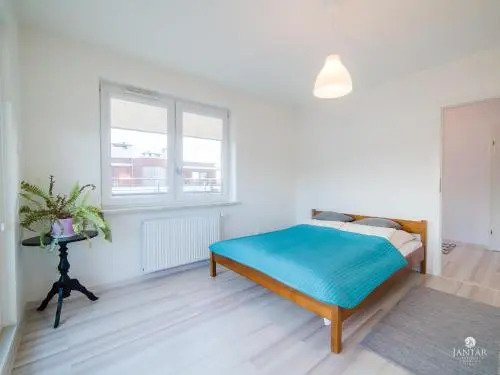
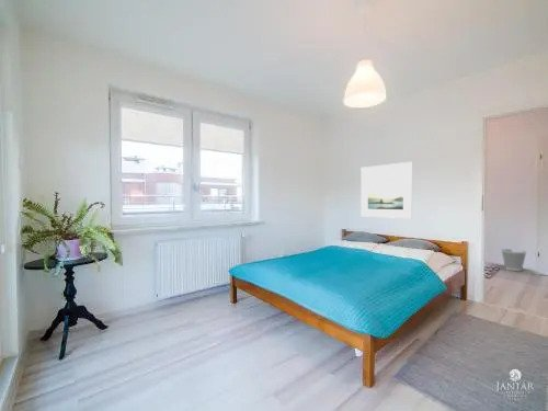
+ wastebasket [500,248,527,272]
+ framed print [359,161,413,219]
